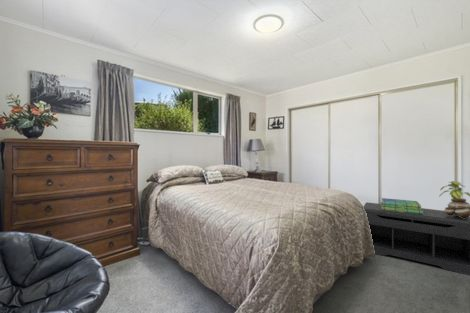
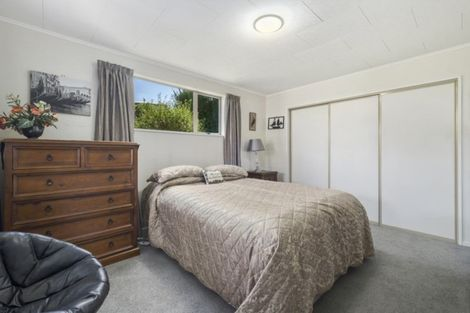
- bench [363,201,470,276]
- stack of books [379,197,423,215]
- potted plant [438,180,470,219]
